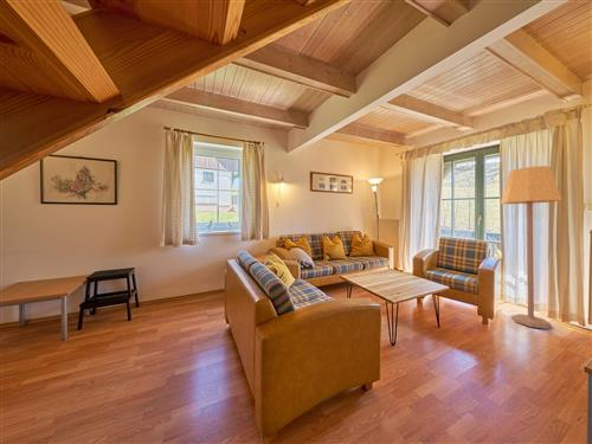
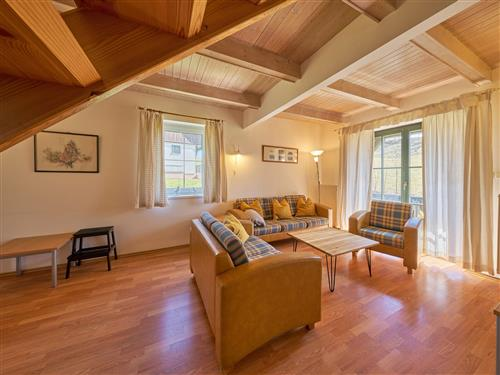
- lamp [500,165,562,330]
